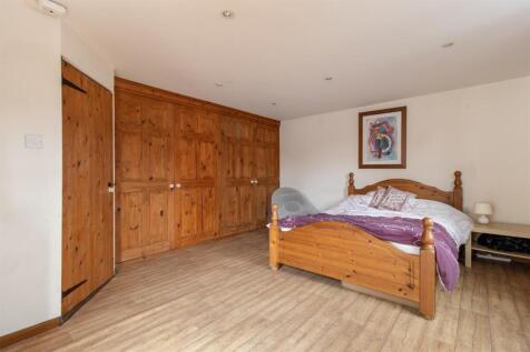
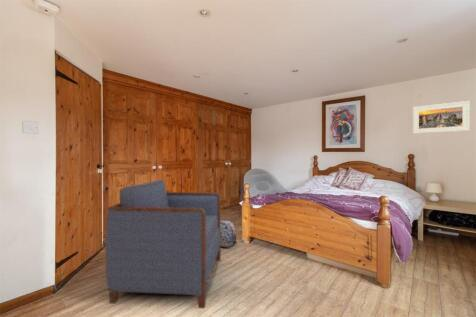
+ armchair [105,179,222,309]
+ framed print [412,100,471,135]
+ backpack [220,219,238,248]
